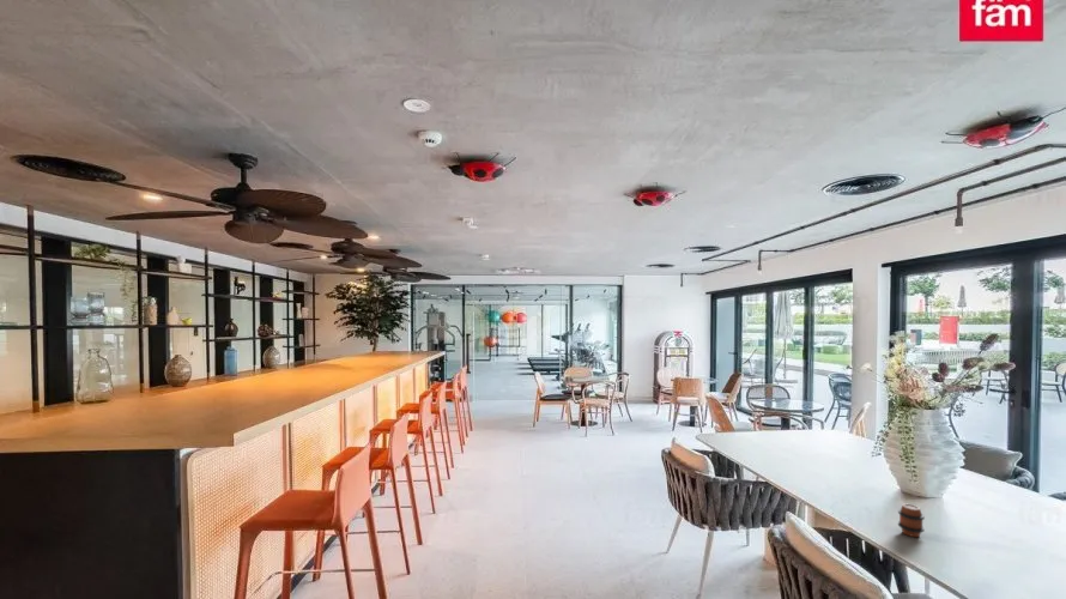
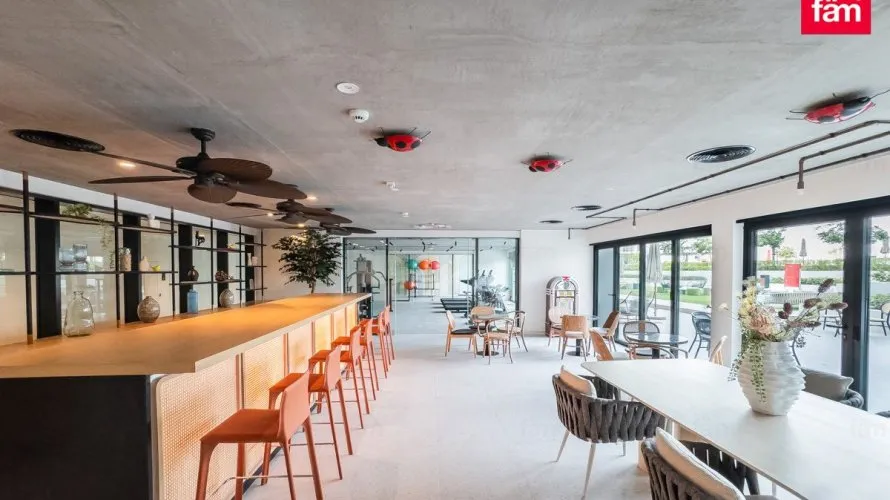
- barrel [897,502,926,538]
